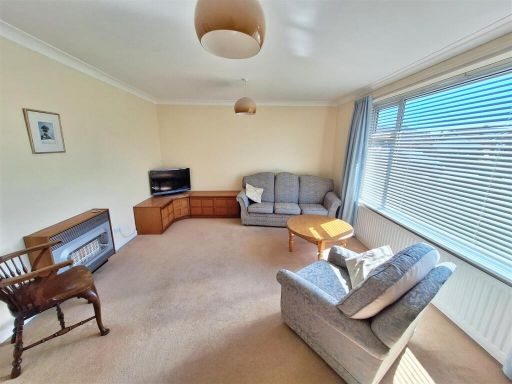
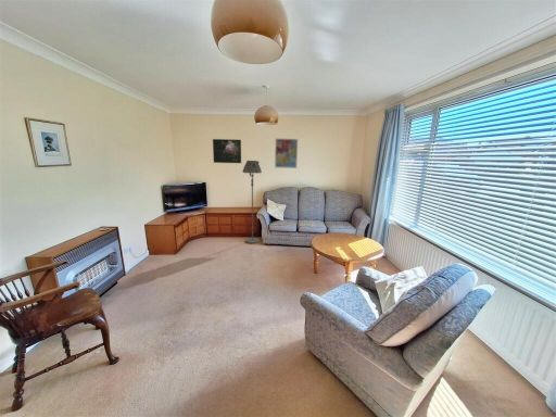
+ wall art [274,137,299,169]
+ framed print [212,138,242,164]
+ floor lamp [241,160,263,244]
